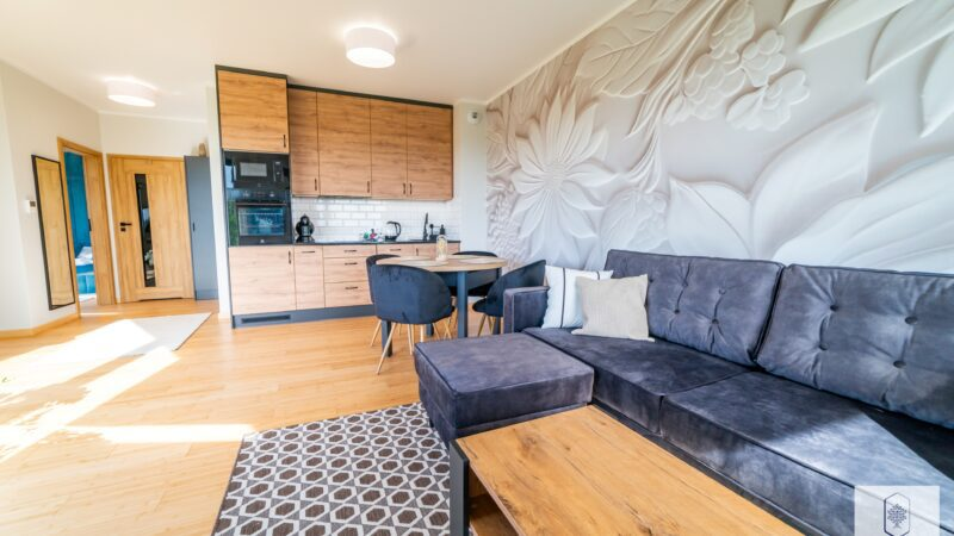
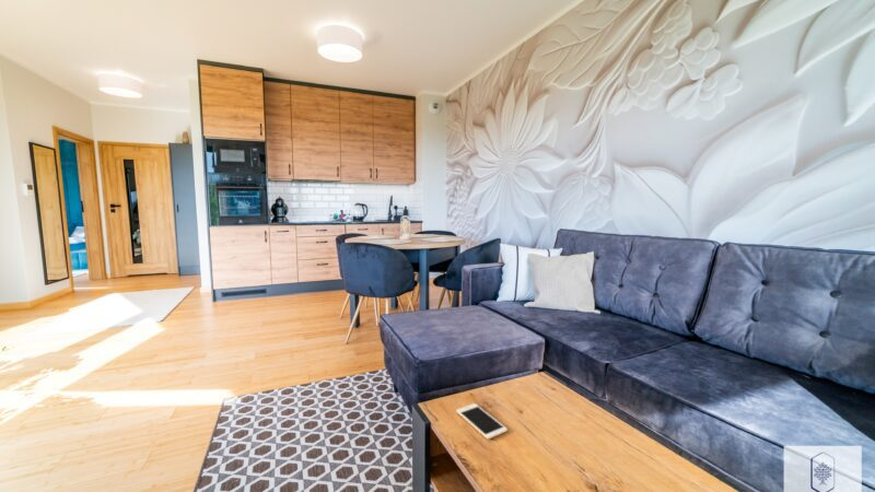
+ cell phone [455,402,509,441]
